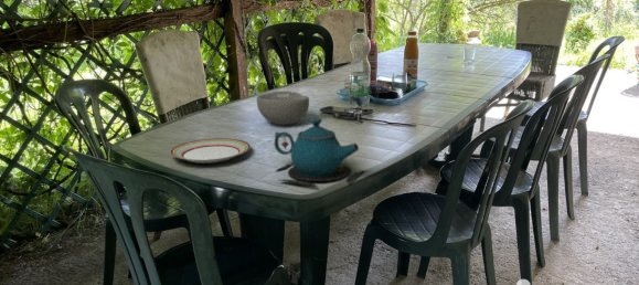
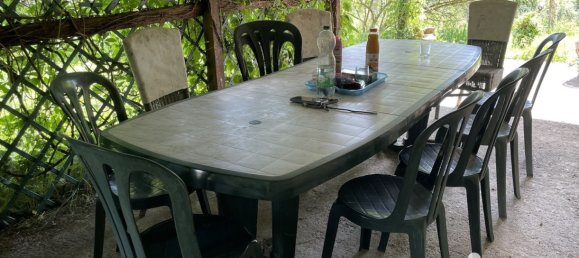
- bowl [256,91,310,126]
- plate [169,137,252,163]
- teapot [273,117,366,188]
